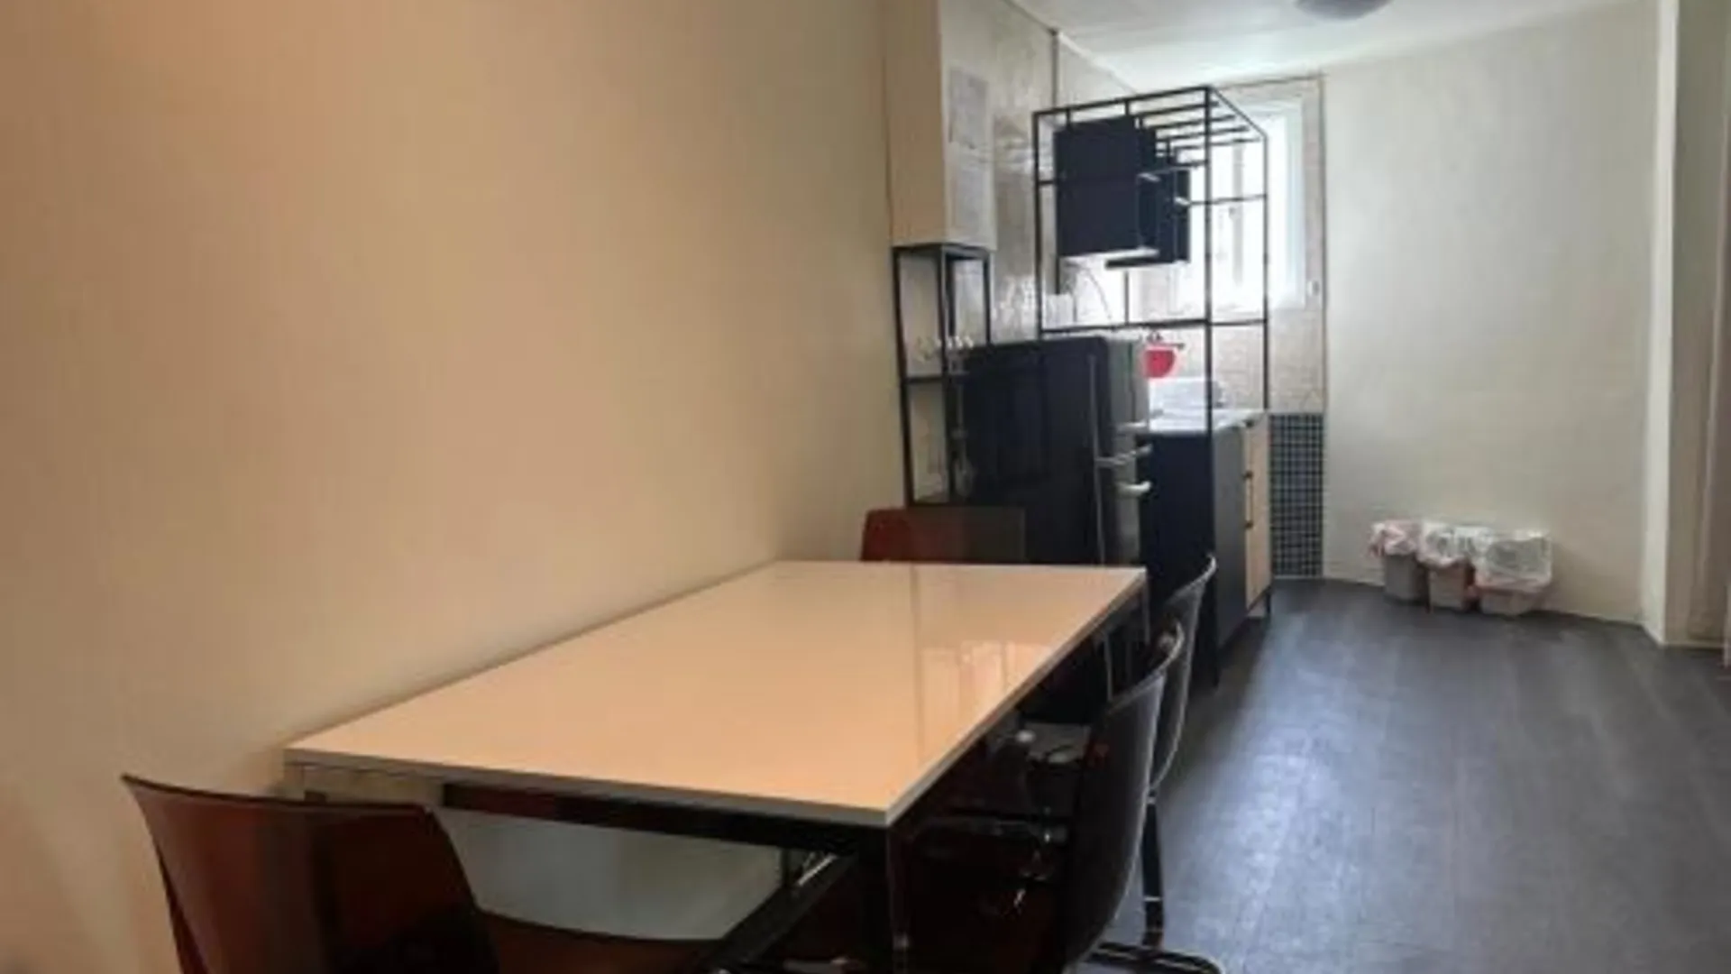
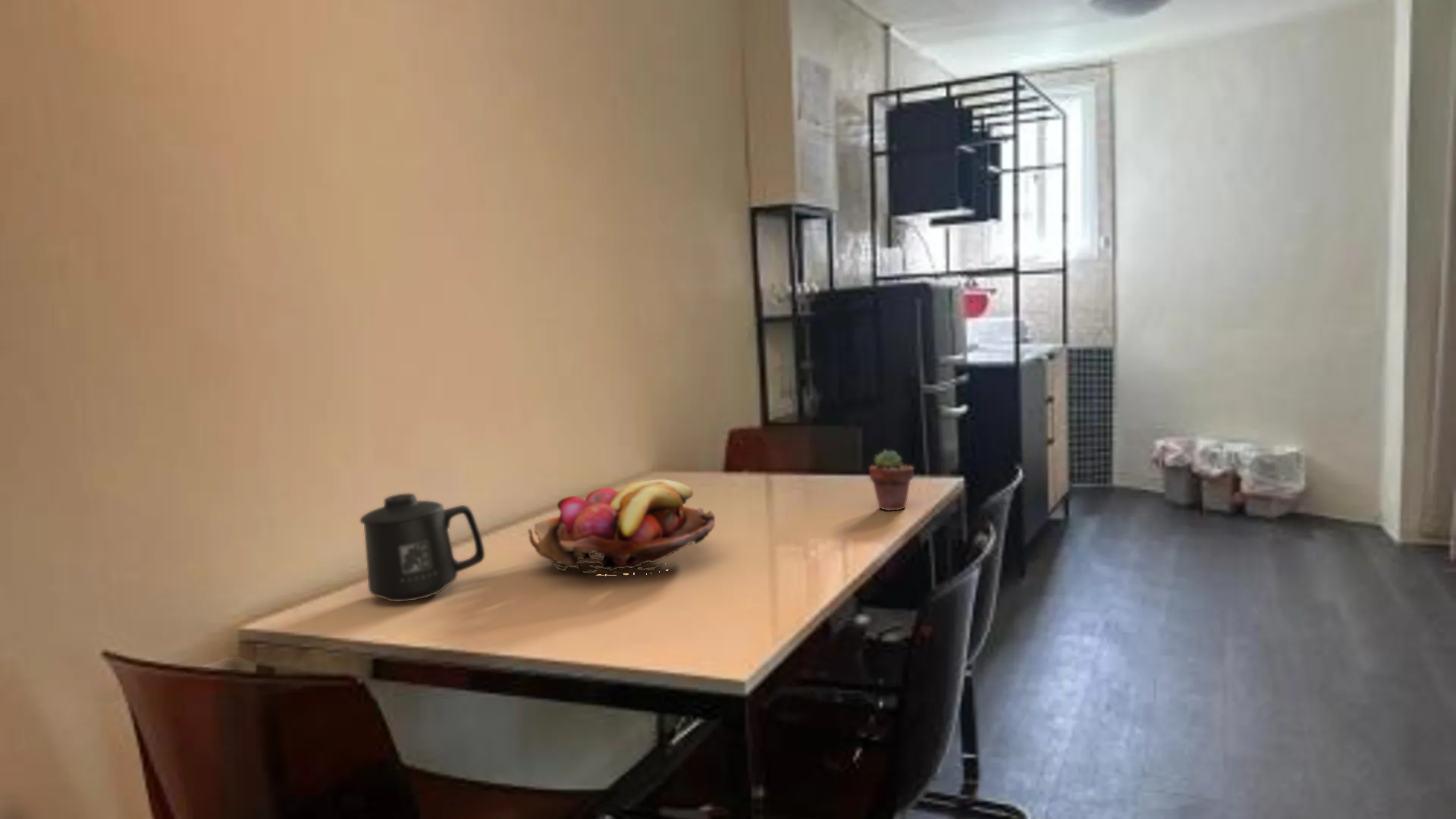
+ fruit basket [527,479,716,576]
+ mug [359,493,485,602]
+ potted succulent [868,449,915,511]
